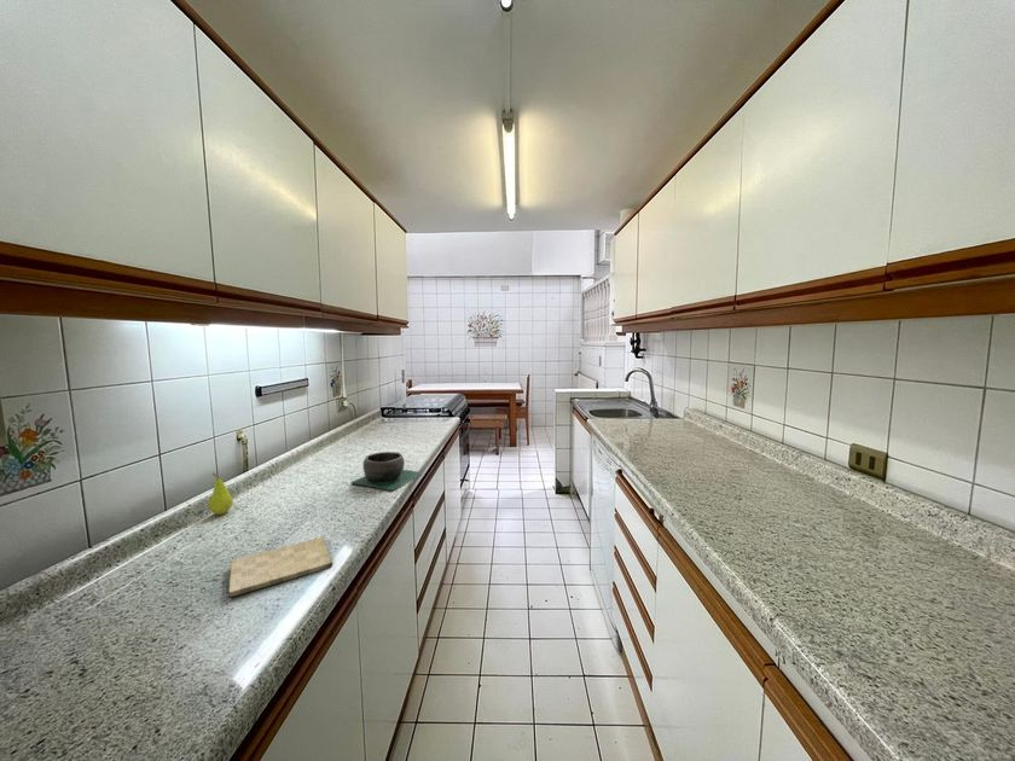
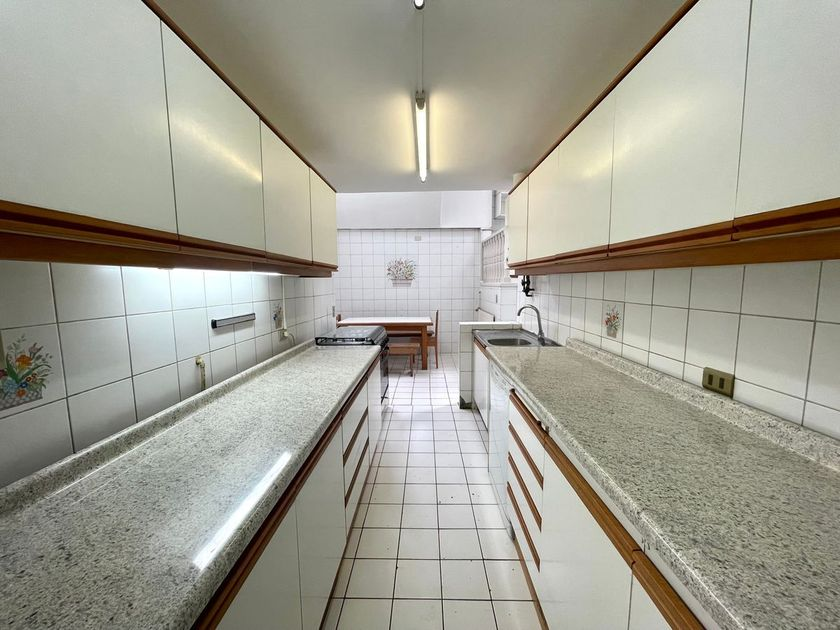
- fruit [207,472,234,516]
- bowl [349,451,424,492]
- cutting board [227,536,334,598]
